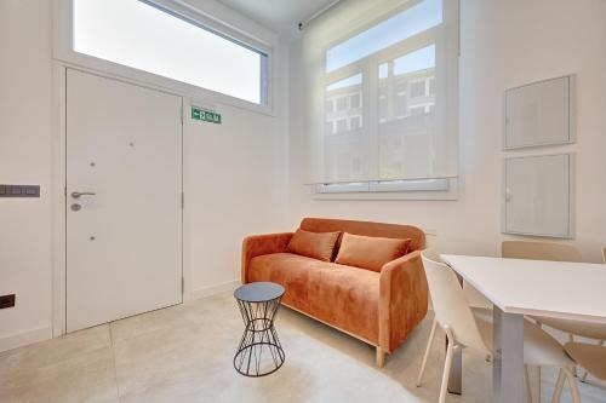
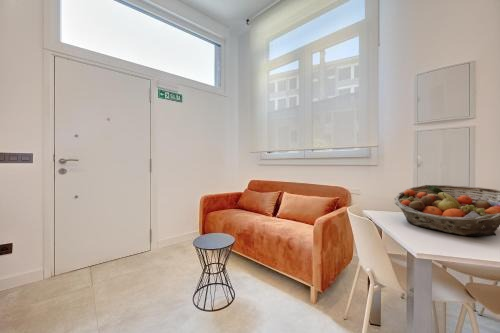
+ fruit basket [393,184,500,237]
